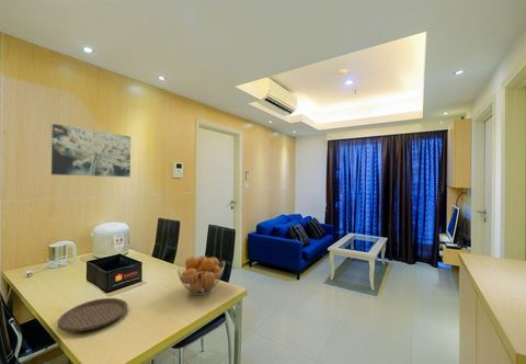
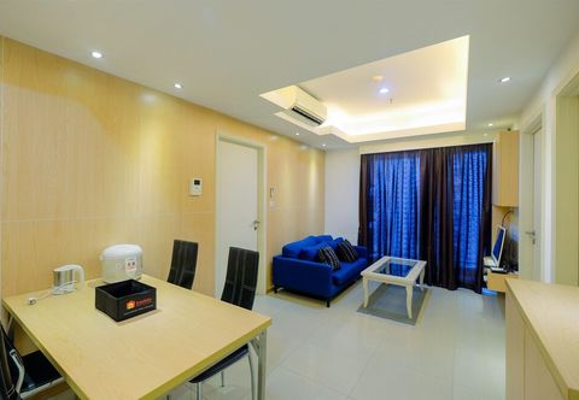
- wall art [50,123,132,178]
- plate [57,297,128,333]
- fruit basket [175,254,226,296]
